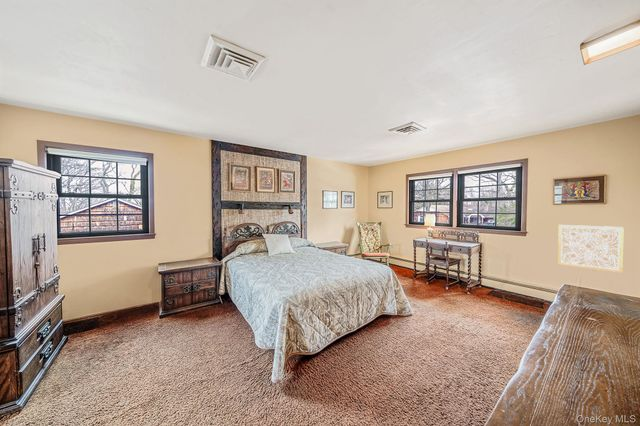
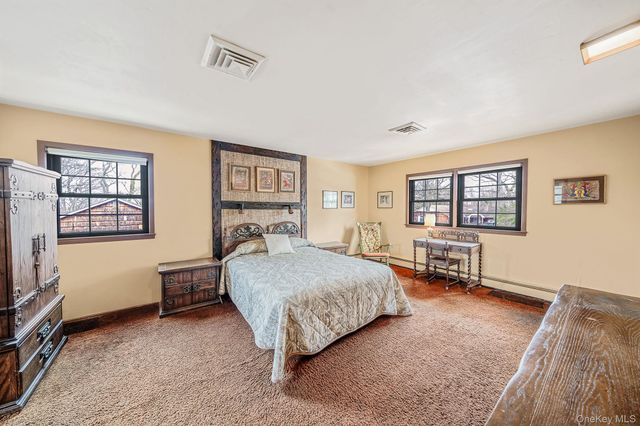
- wall art [557,224,625,273]
